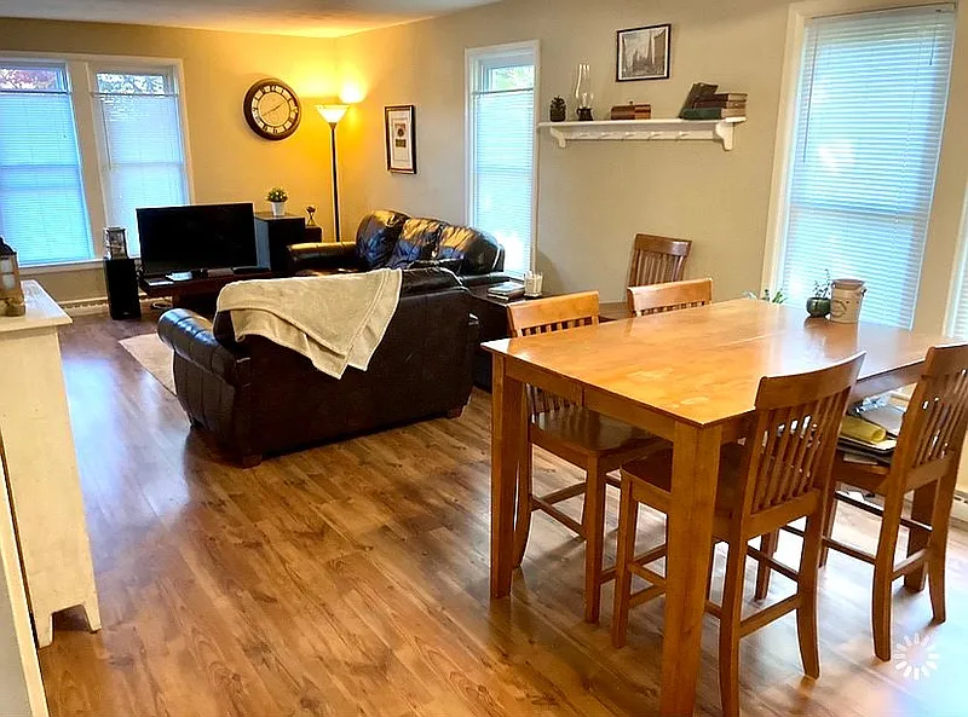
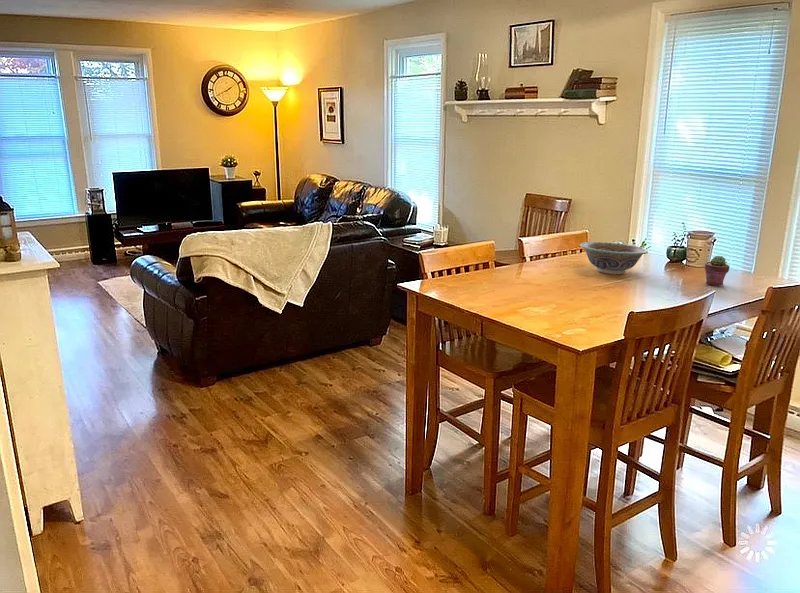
+ potted succulent [704,255,730,287]
+ decorative bowl [579,241,649,275]
